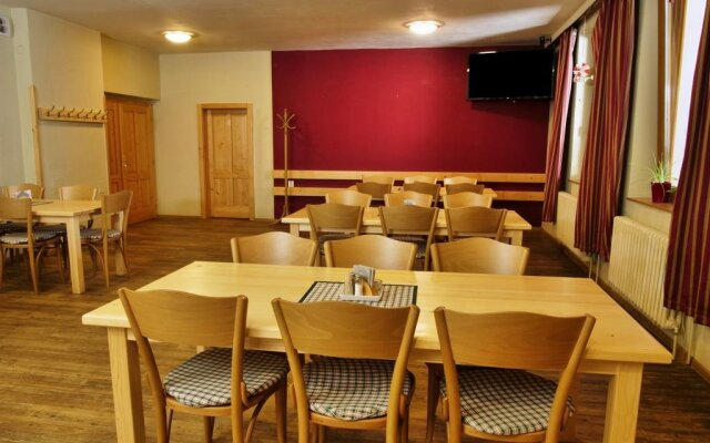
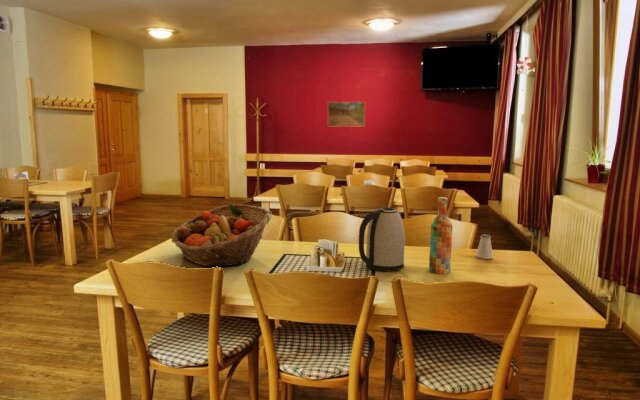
+ wine bottle [428,196,453,275]
+ fruit basket [170,203,273,267]
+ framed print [327,101,366,128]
+ kettle [358,206,406,272]
+ saltshaker [475,233,494,260]
